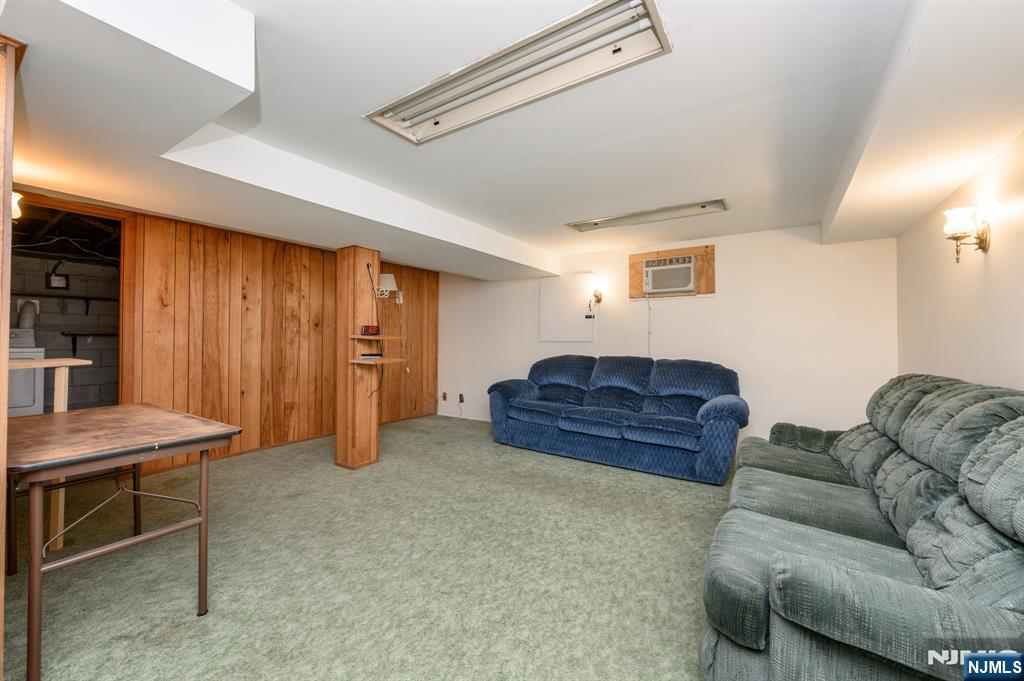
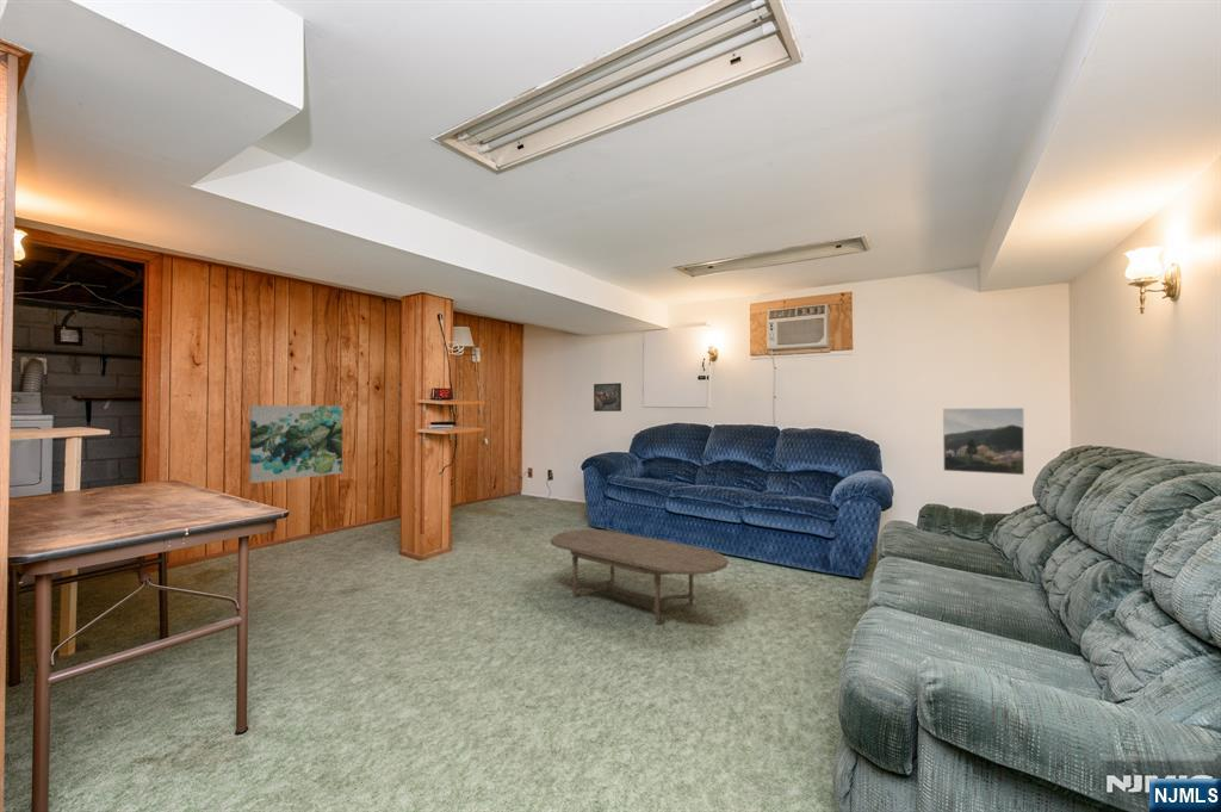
+ wall art [248,404,343,484]
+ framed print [942,407,1025,476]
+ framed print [593,382,622,413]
+ coffee table [548,528,730,625]
